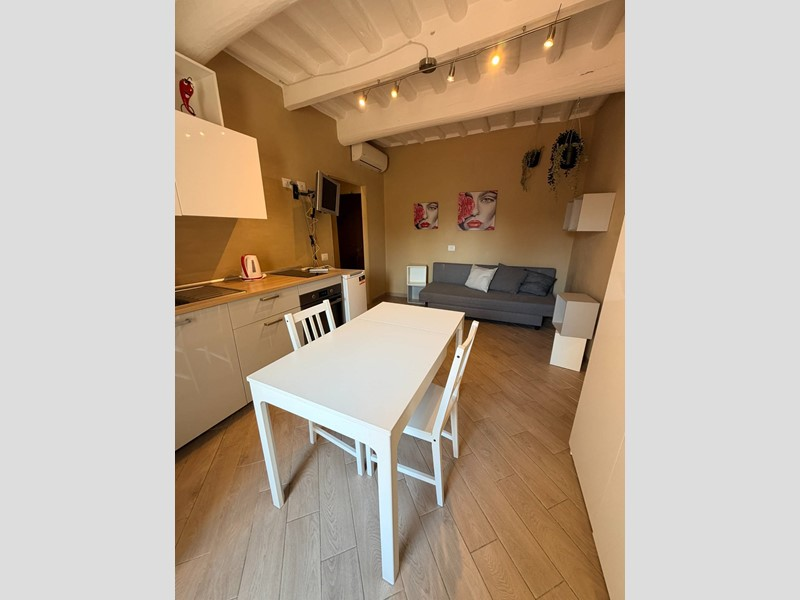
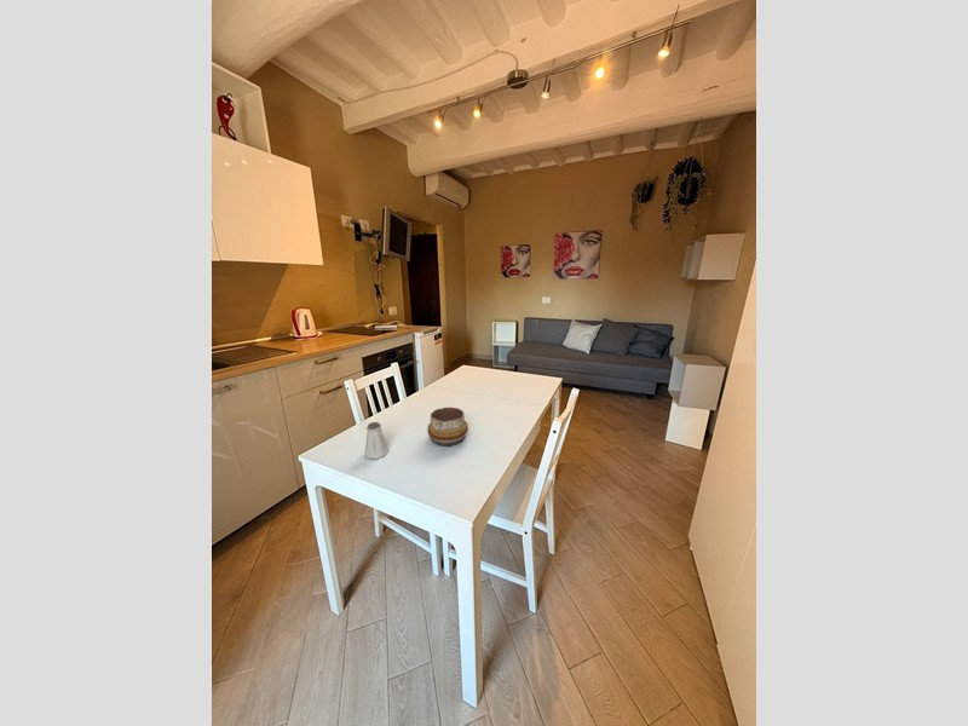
+ saltshaker [364,421,390,460]
+ decorative bowl [426,407,469,446]
